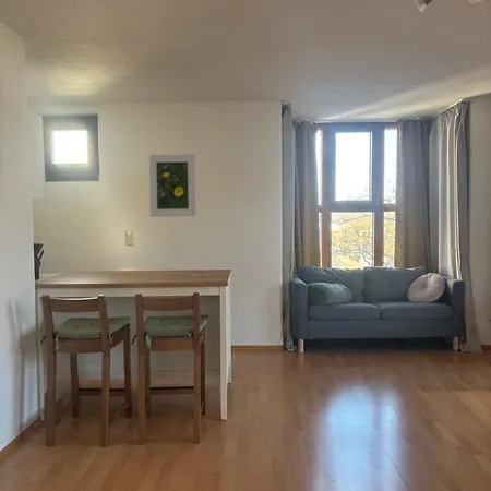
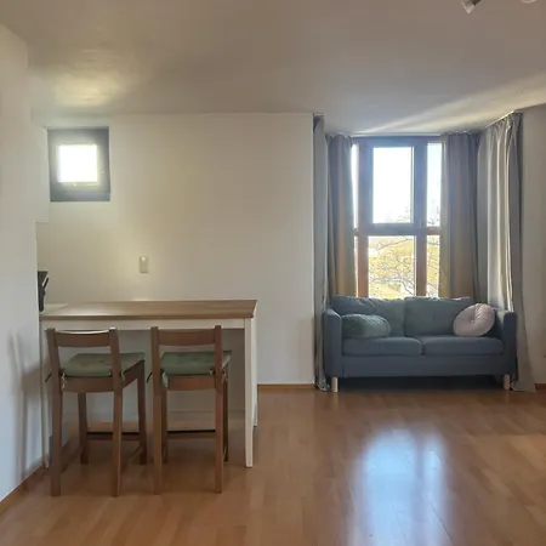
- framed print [147,153,197,218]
